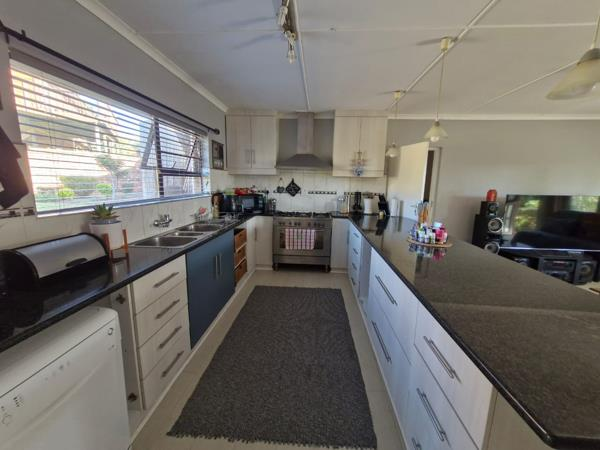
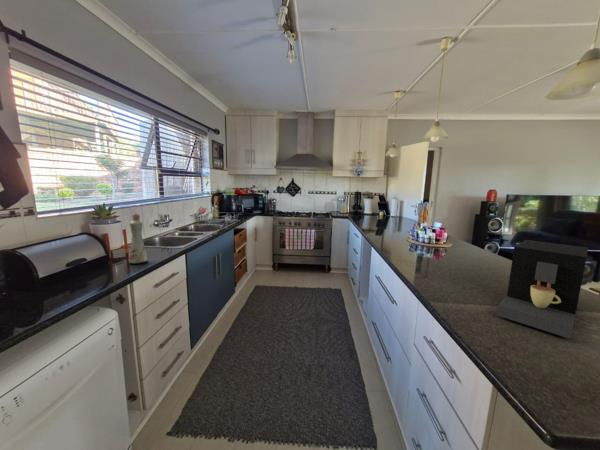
+ coffee maker [496,239,589,340]
+ bottle [128,212,148,265]
